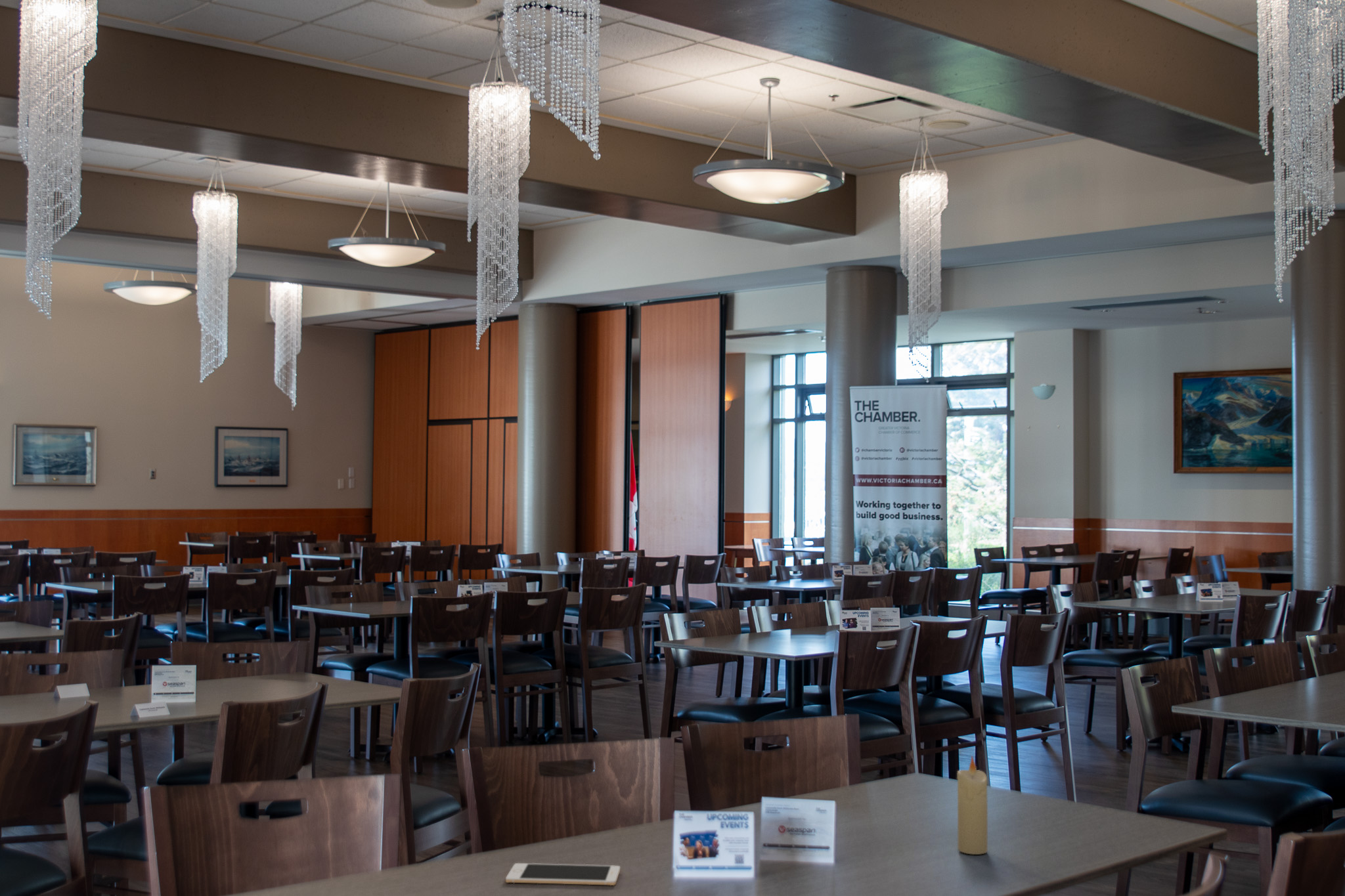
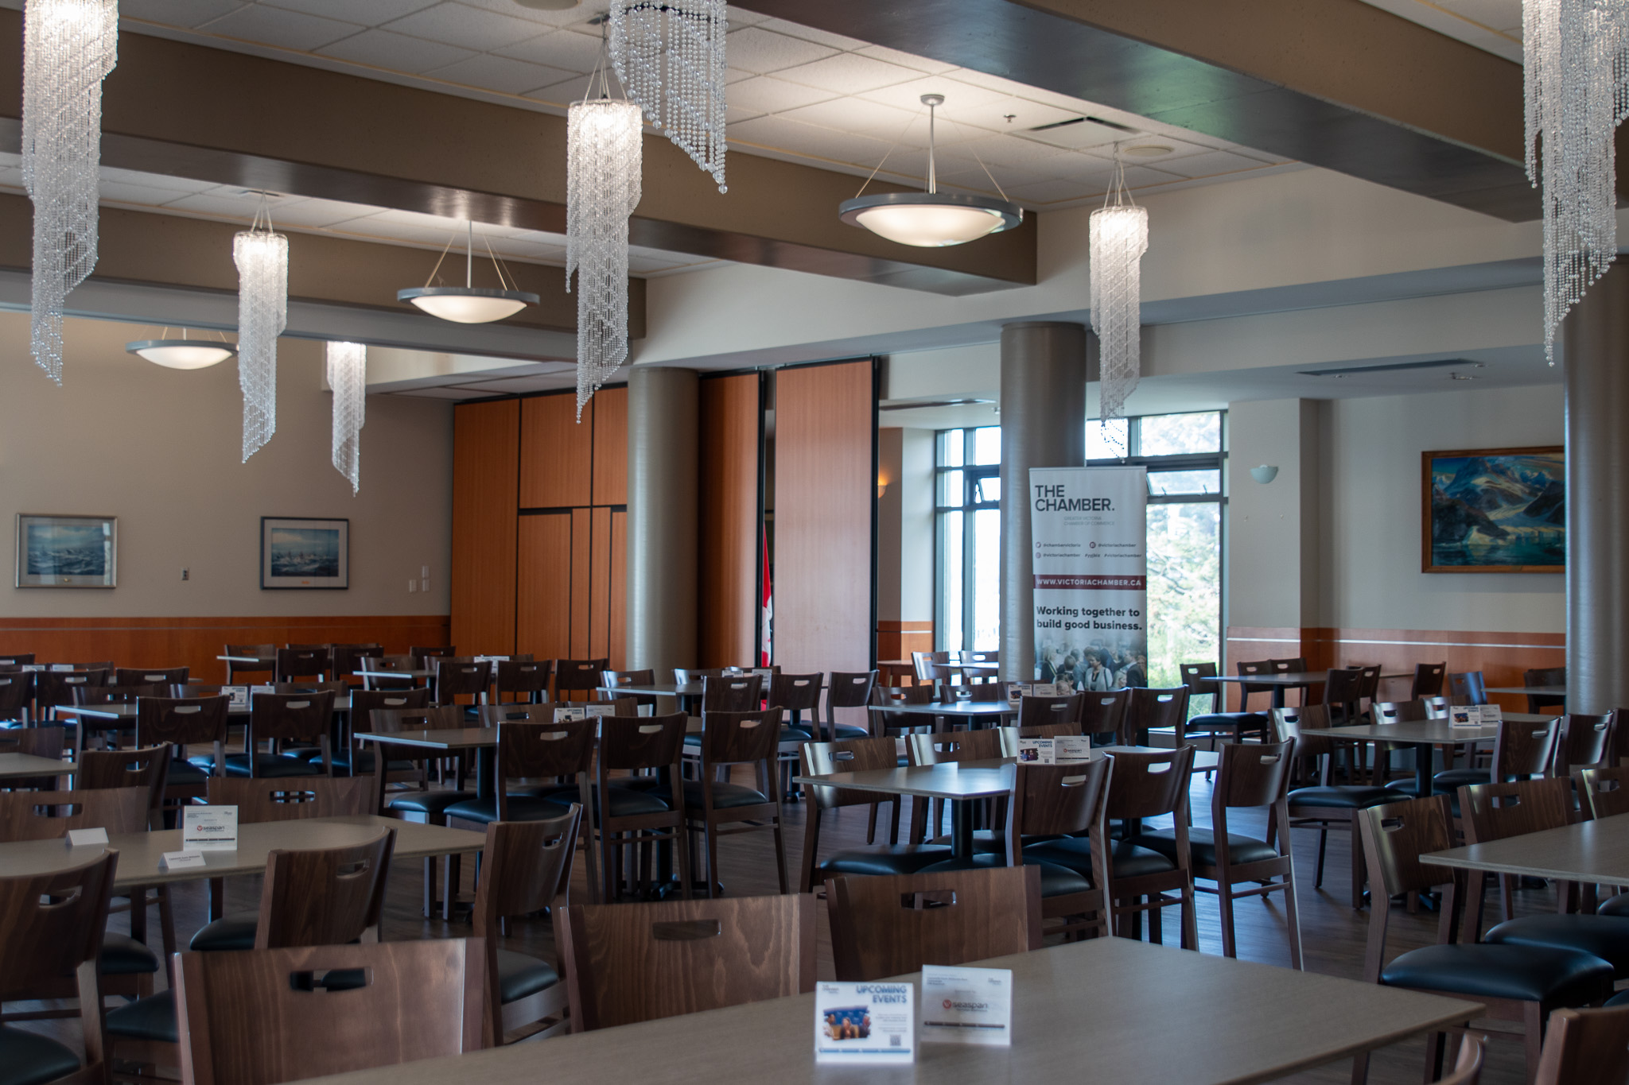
- cell phone [505,863,621,886]
- candle [956,755,988,855]
